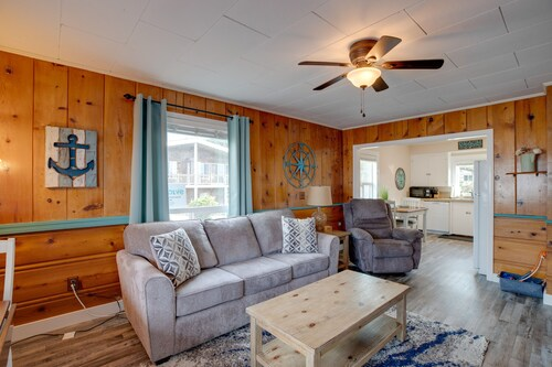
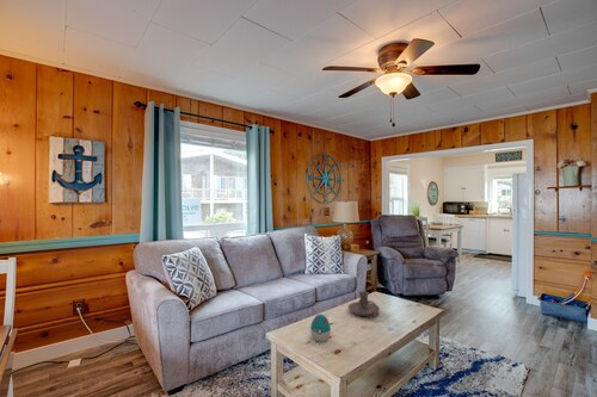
+ decorative egg [309,314,332,343]
+ candle holder [347,290,381,317]
